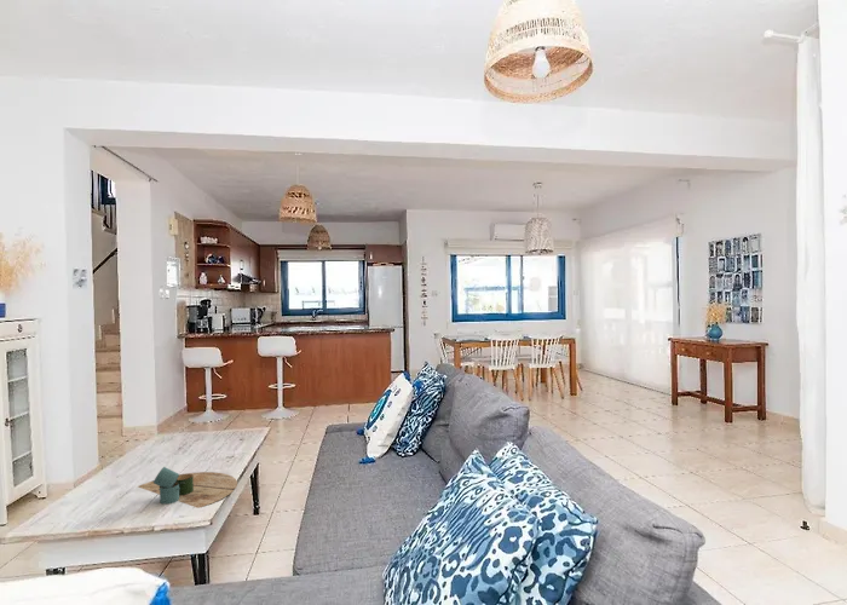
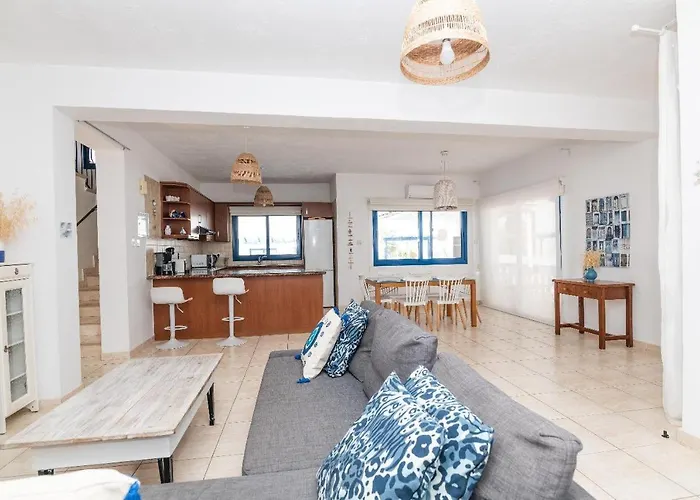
- decorative tray [137,466,238,509]
